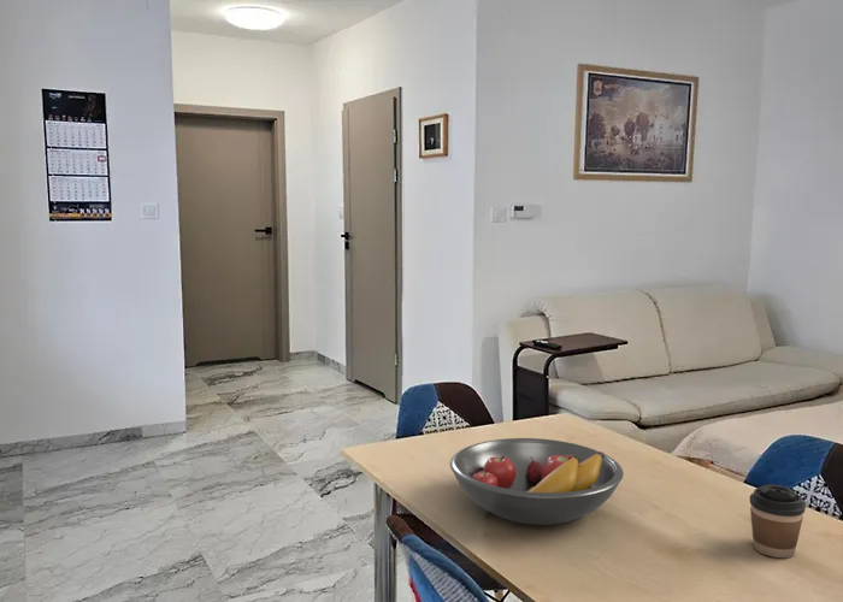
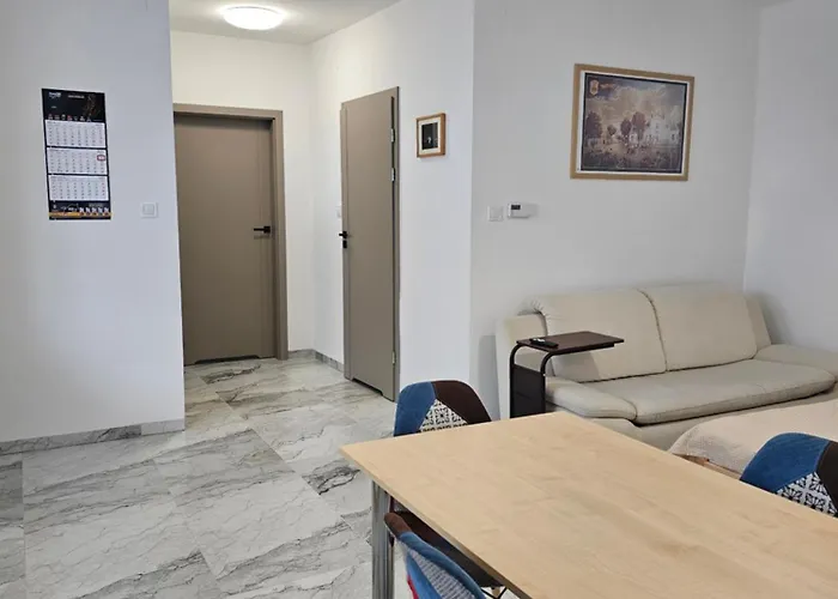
- fruit bowl [449,437,625,526]
- coffee cup [749,484,807,559]
